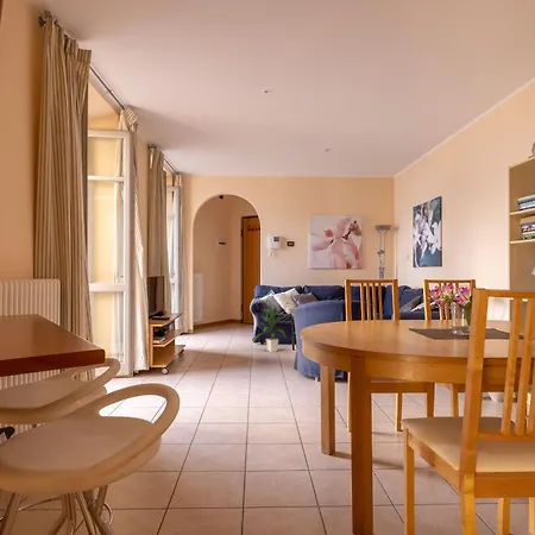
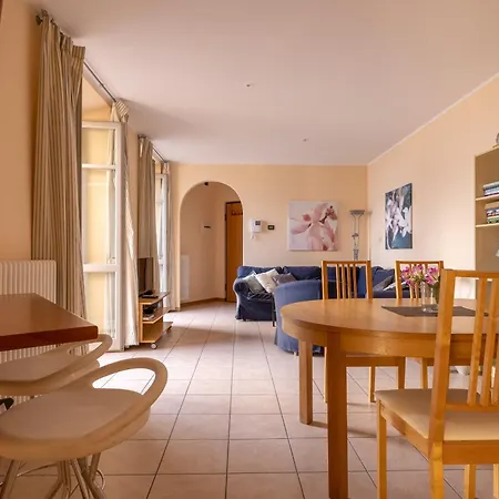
- indoor plant [252,306,287,353]
